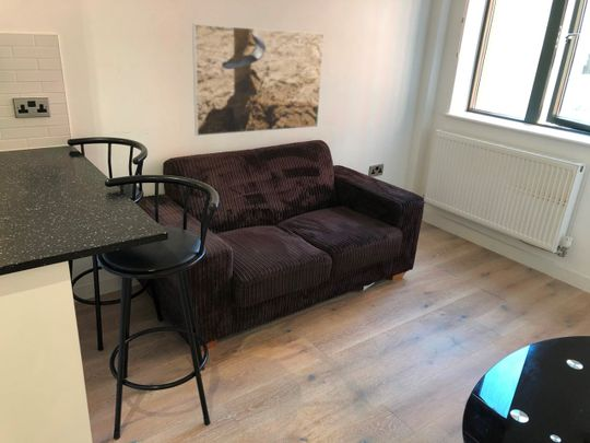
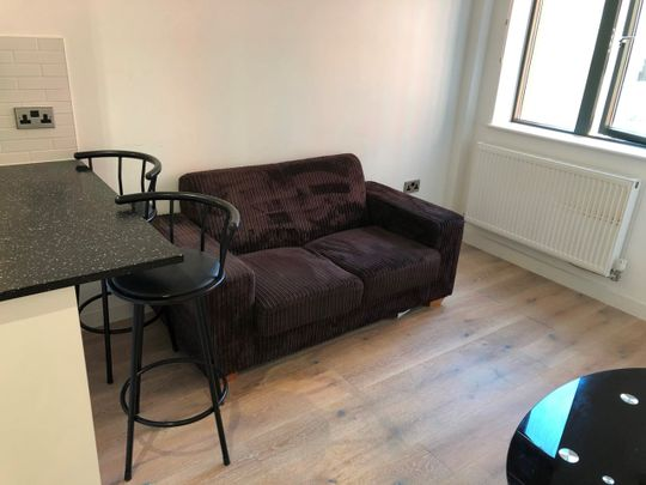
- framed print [191,23,324,137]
